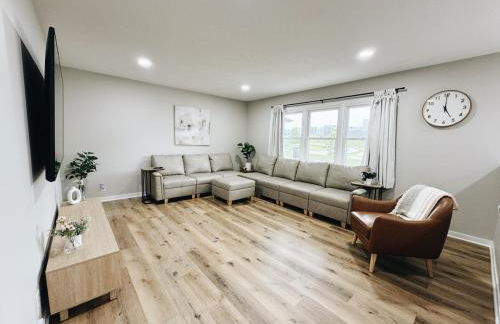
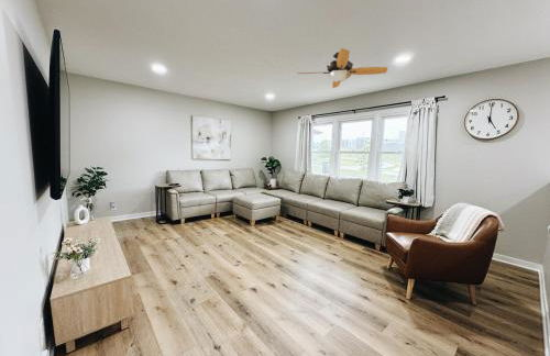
+ ceiling fan [298,47,388,89]
